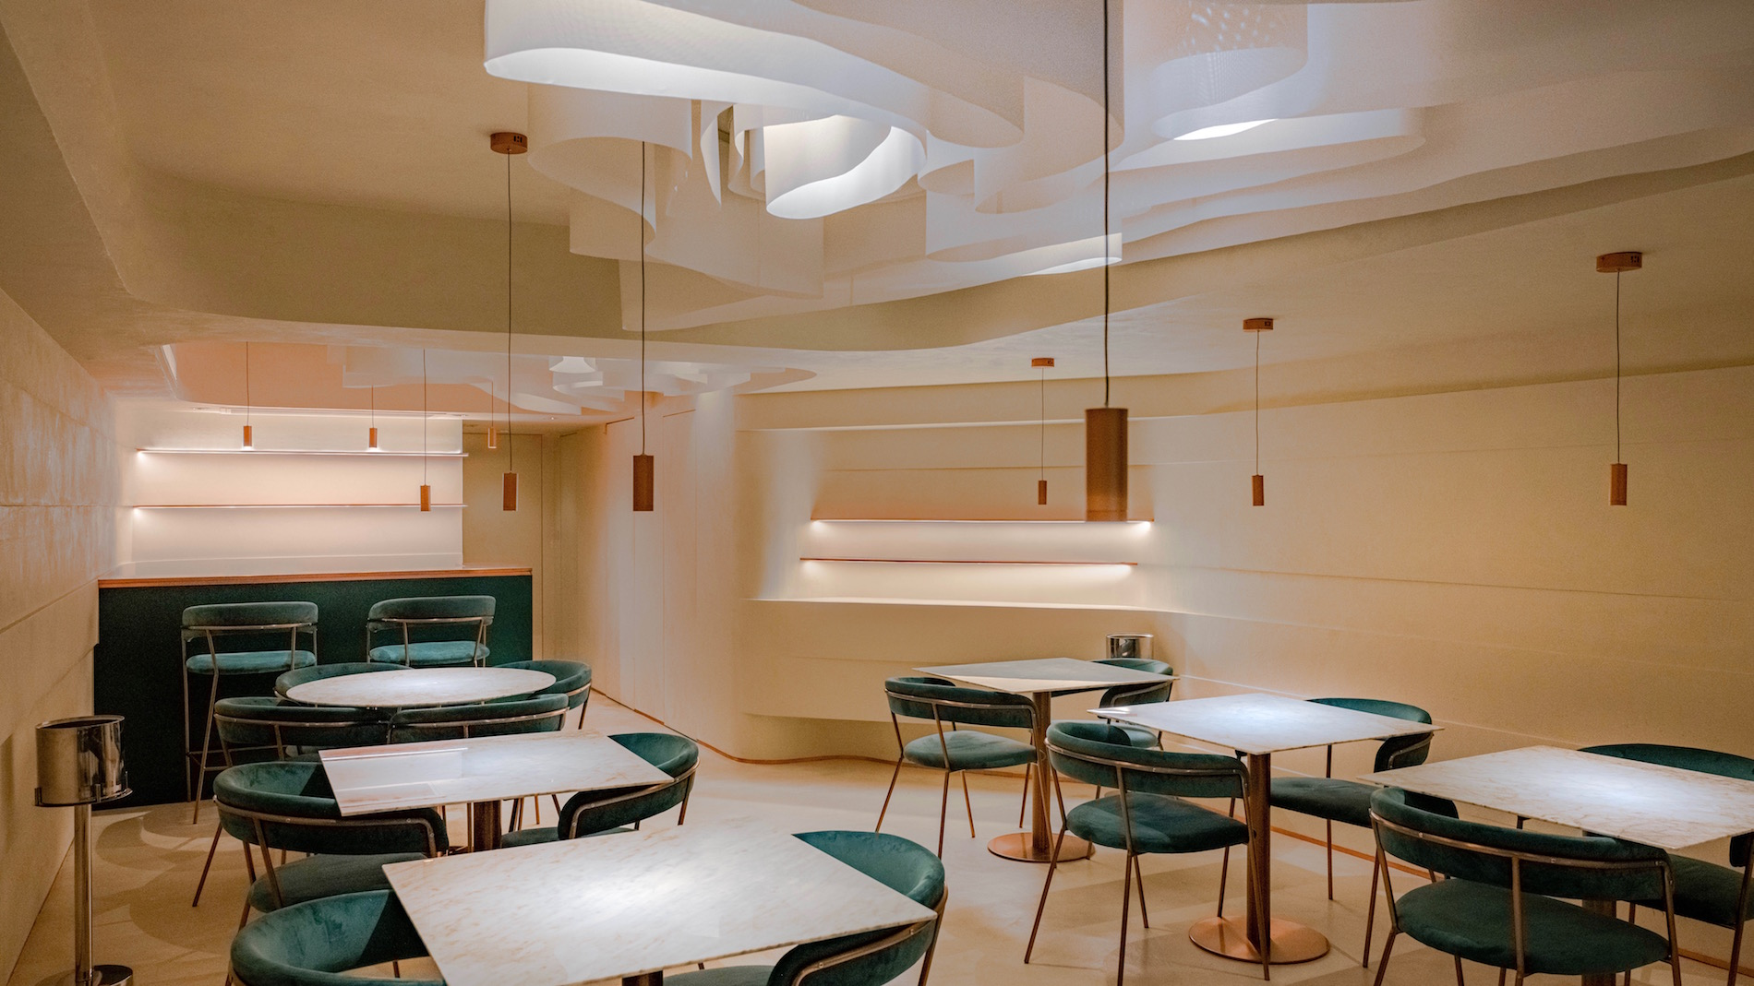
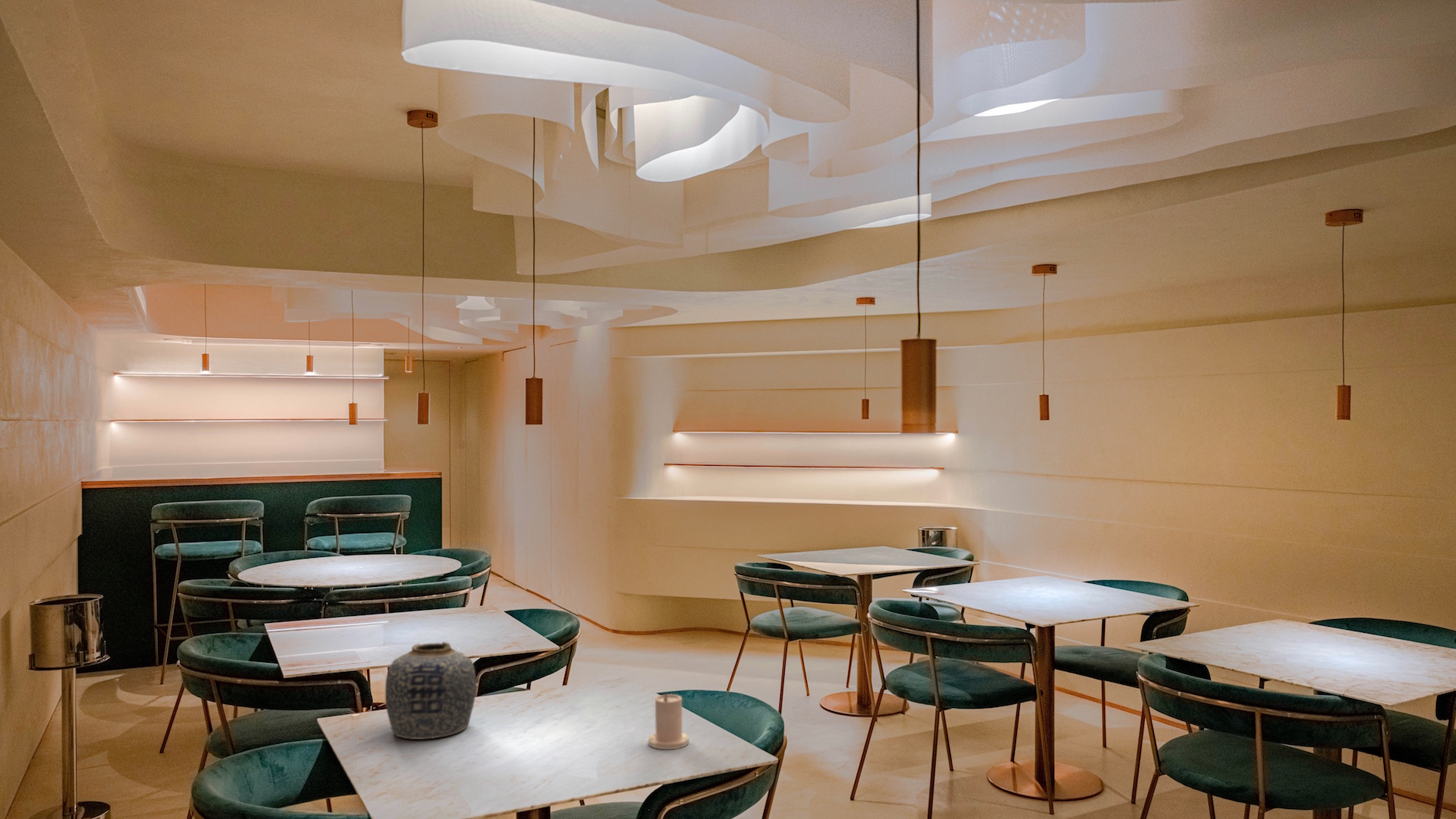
+ candle [648,693,690,750]
+ vase [385,641,477,740]
